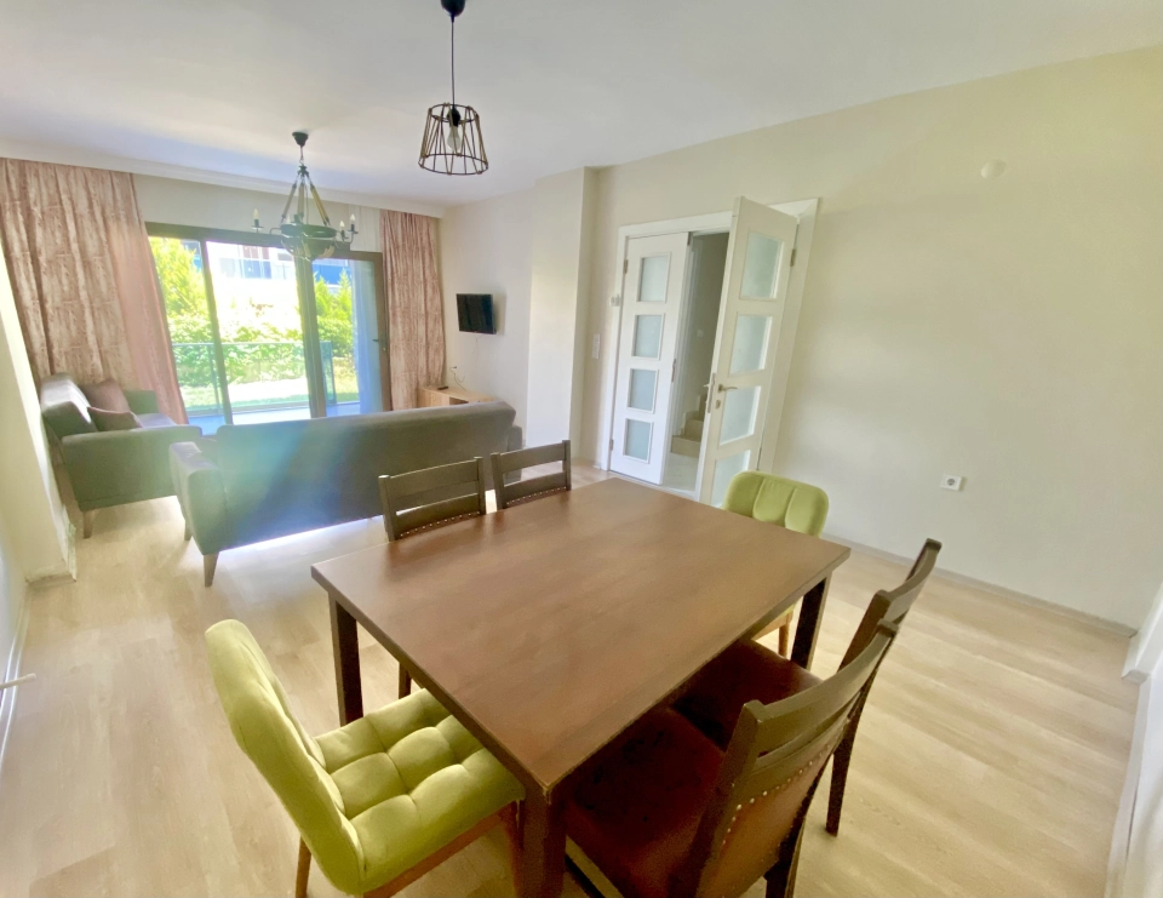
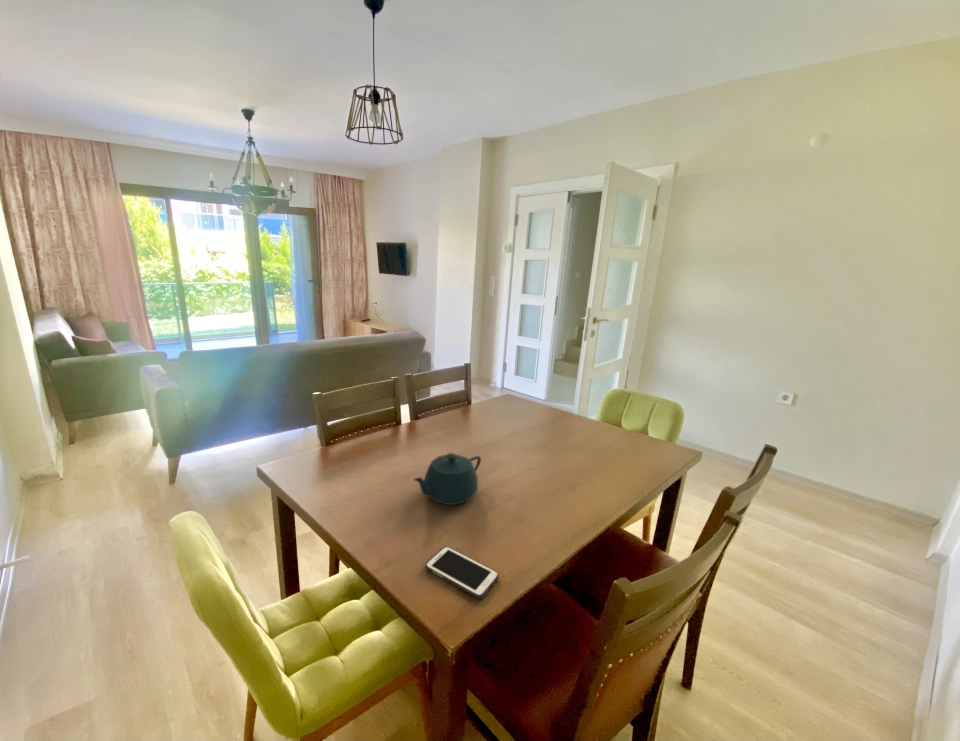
+ teapot [412,452,482,506]
+ cell phone [424,545,500,600]
